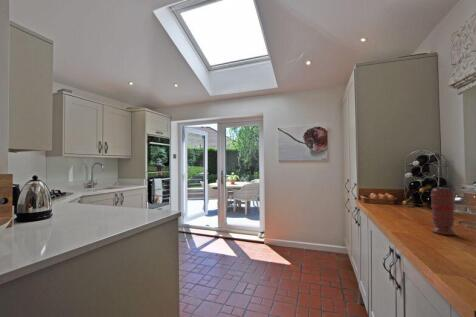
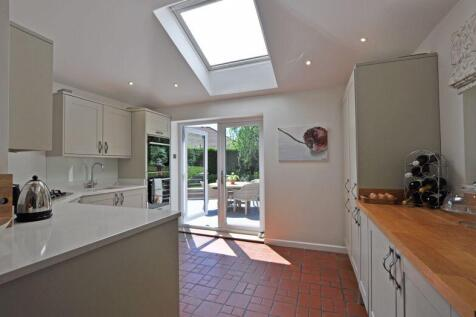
- spice grinder [429,186,456,236]
